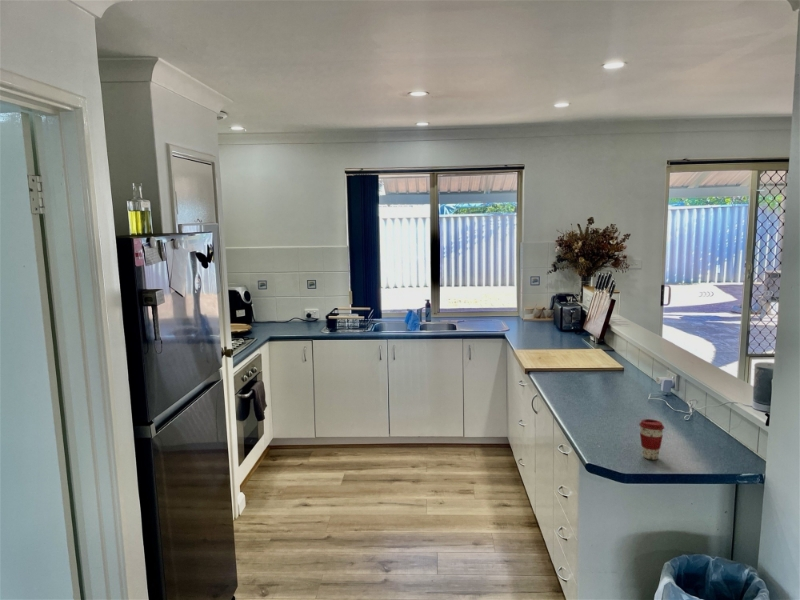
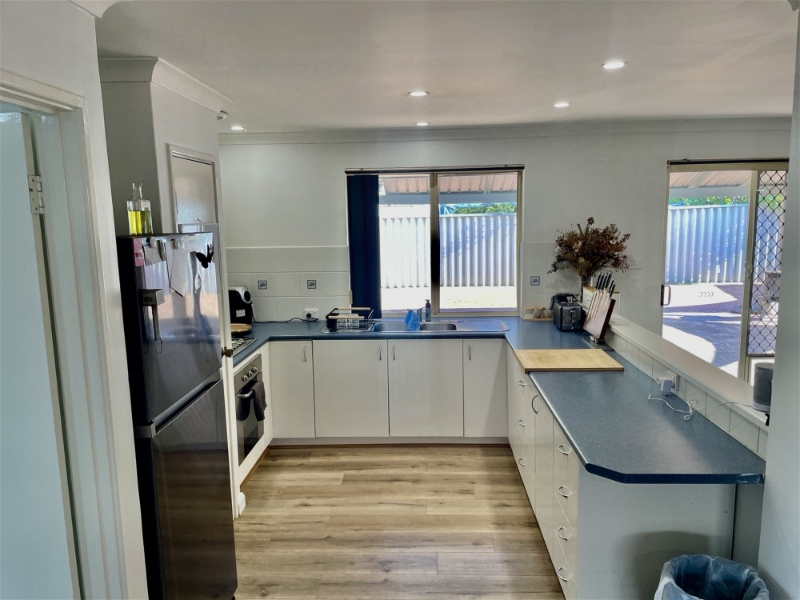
- coffee cup [638,418,665,461]
